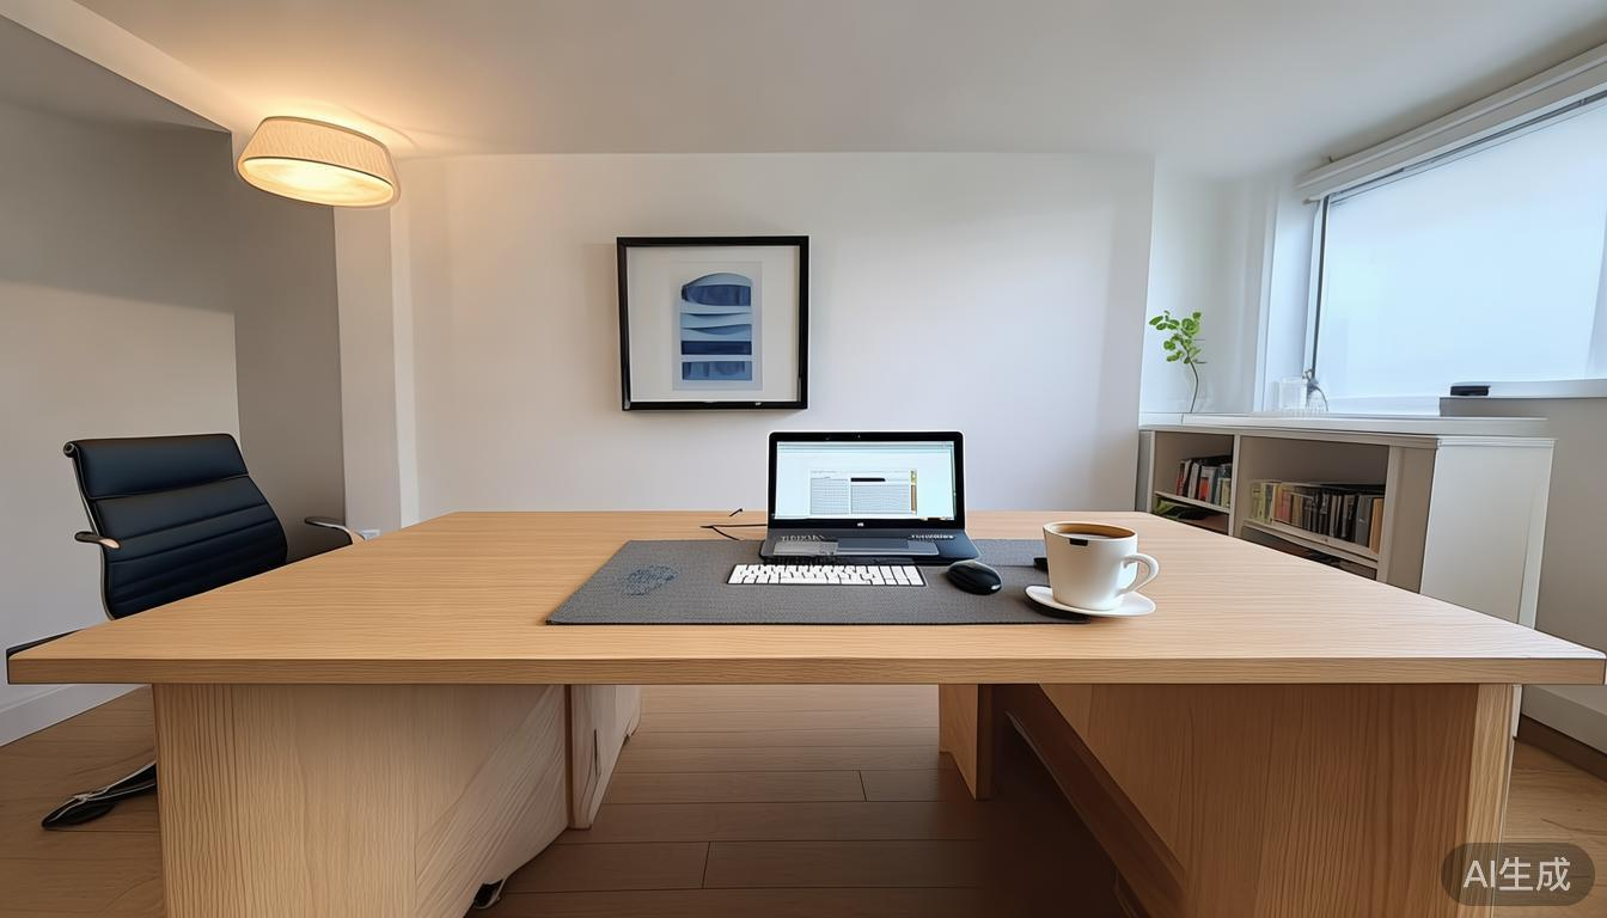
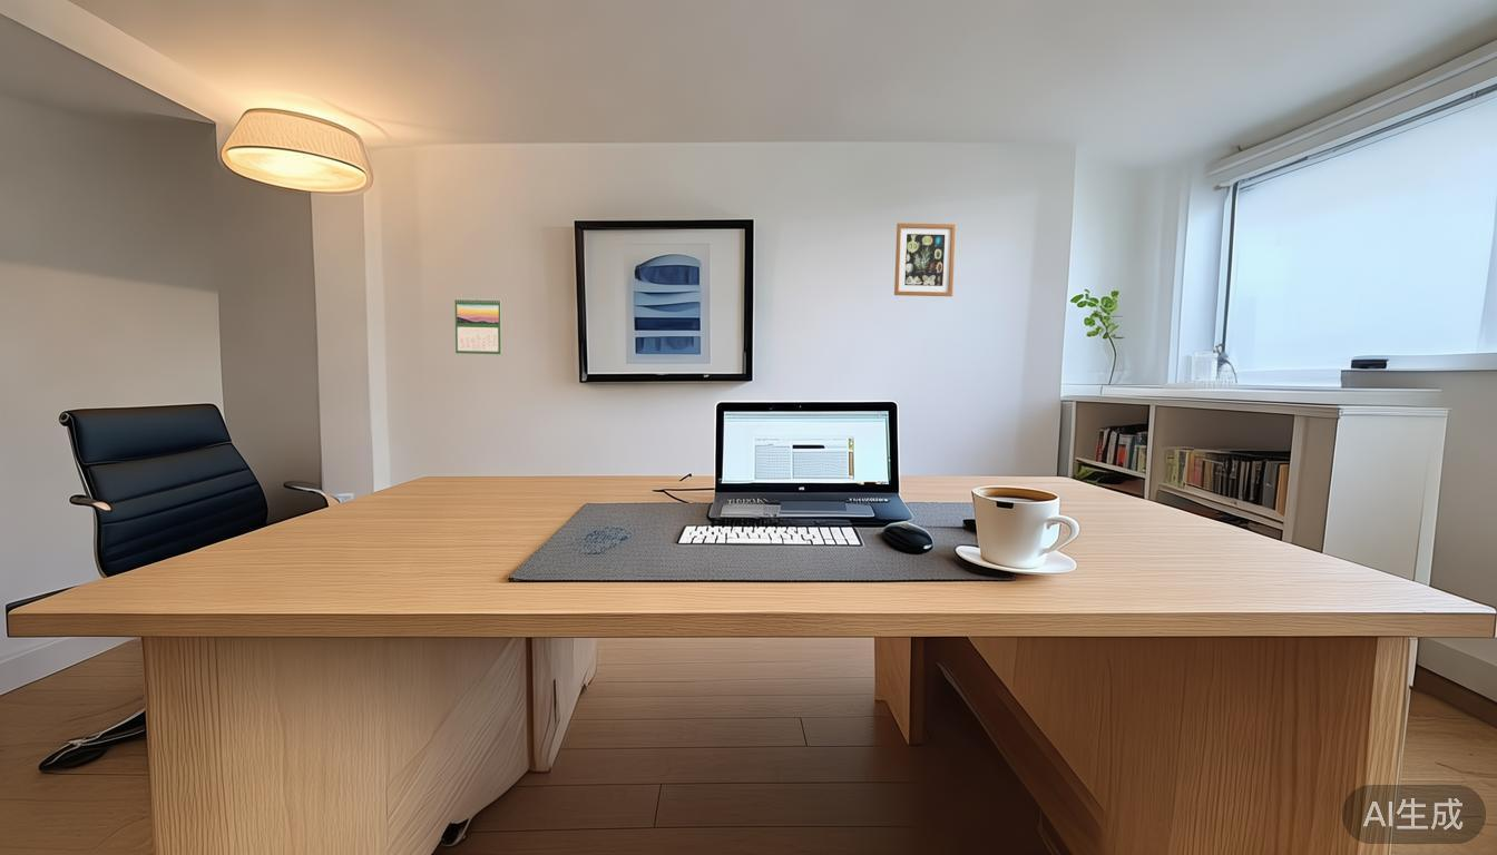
+ wall art [893,222,957,297]
+ calendar [453,297,502,355]
